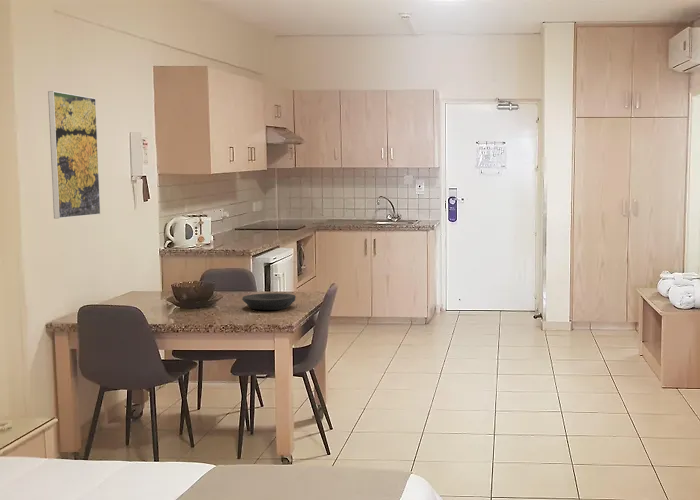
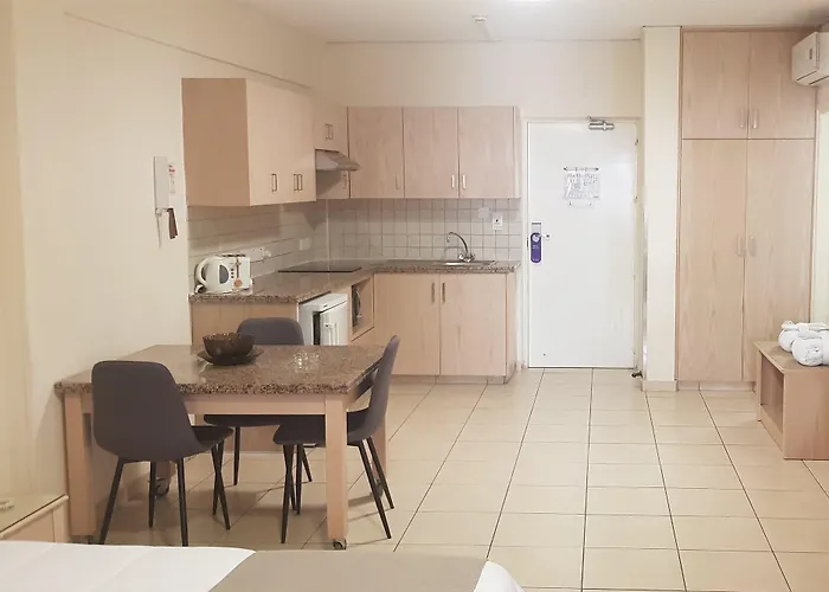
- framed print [47,90,101,219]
- plate [241,292,297,311]
